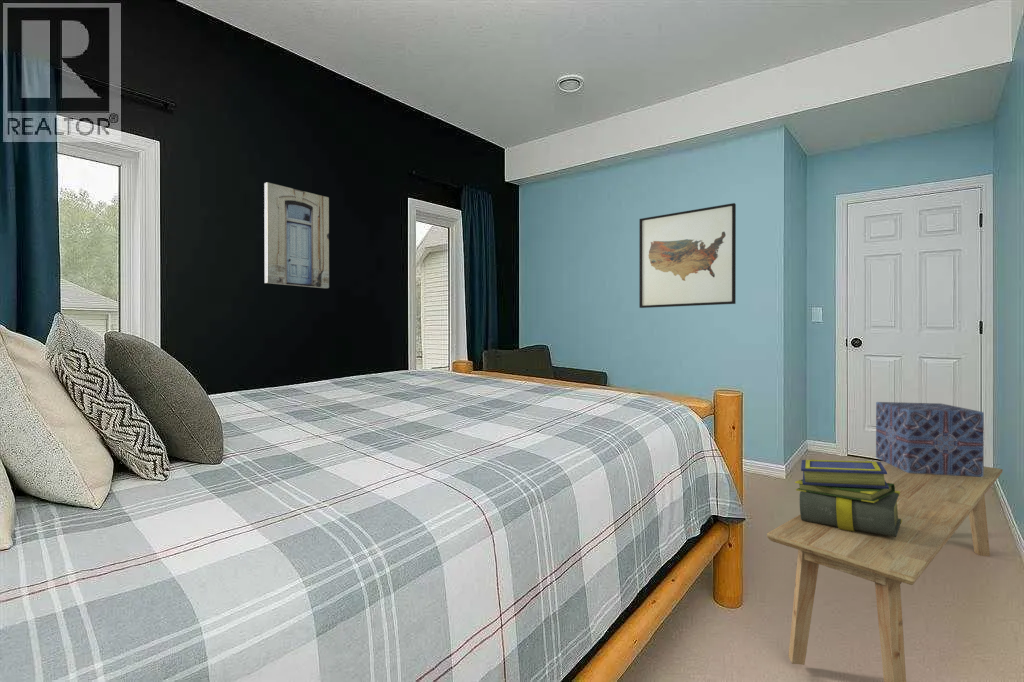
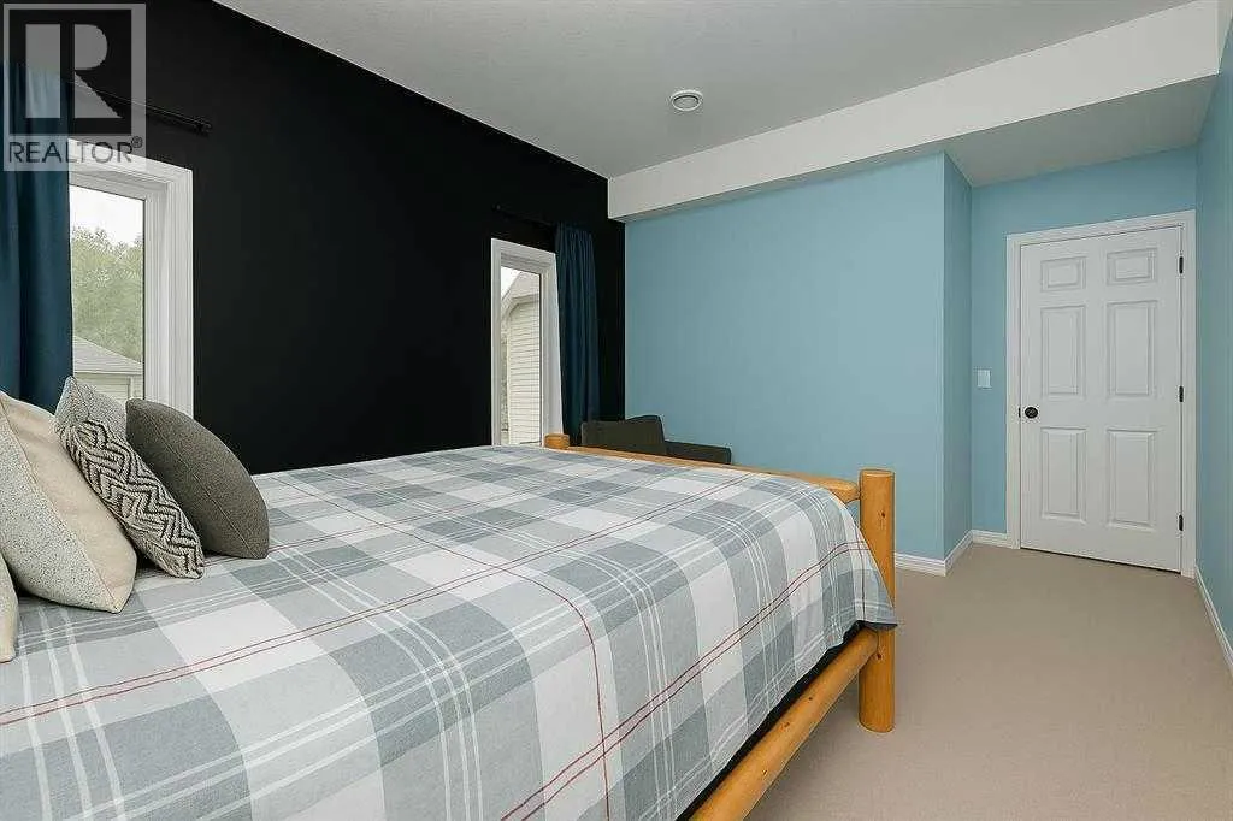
- stack of books [794,458,902,537]
- decorative box [875,401,985,477]
- wall art [263,181,330,289]
- bench [766,464,1004,682]
- wall art [638,202,737,309]
